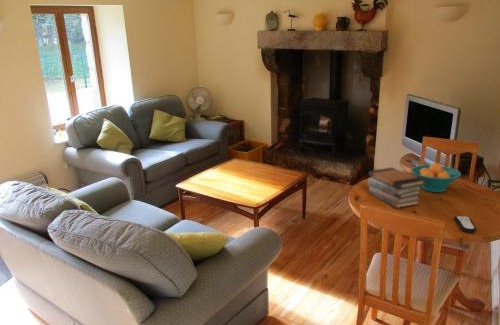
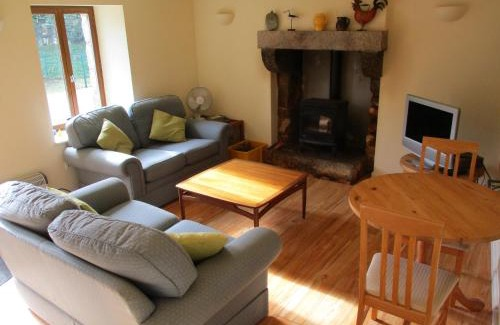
- book stack [367,166,425,209]
- fruit bowl [409,162,462,193]
- remote control [454,215,477,233]
